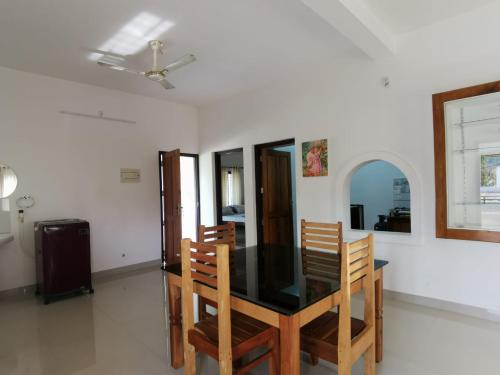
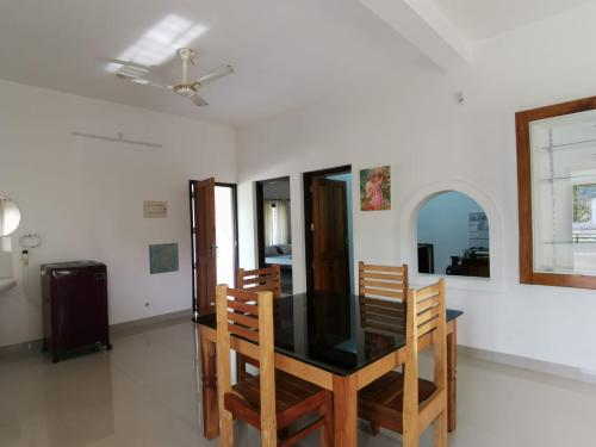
+ wall art [148,242,180,275]
